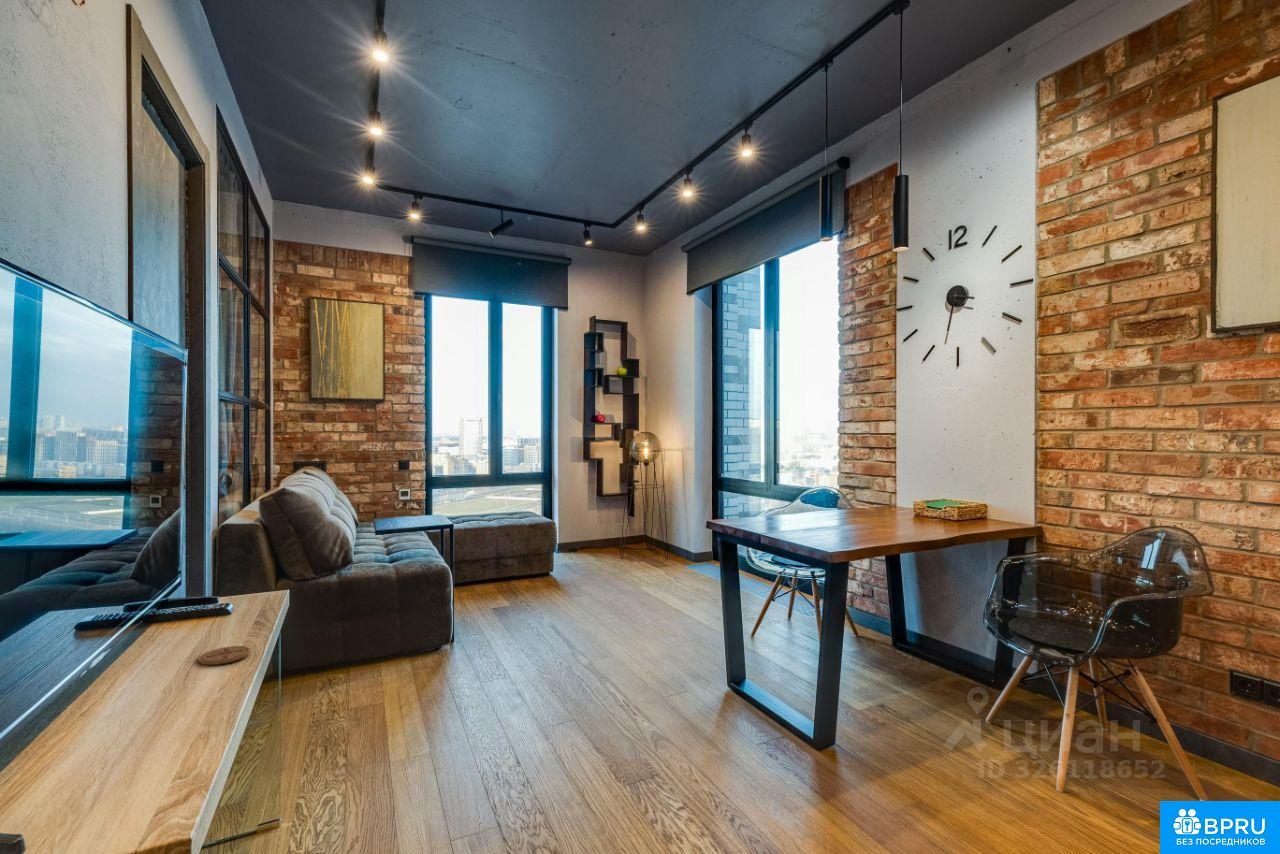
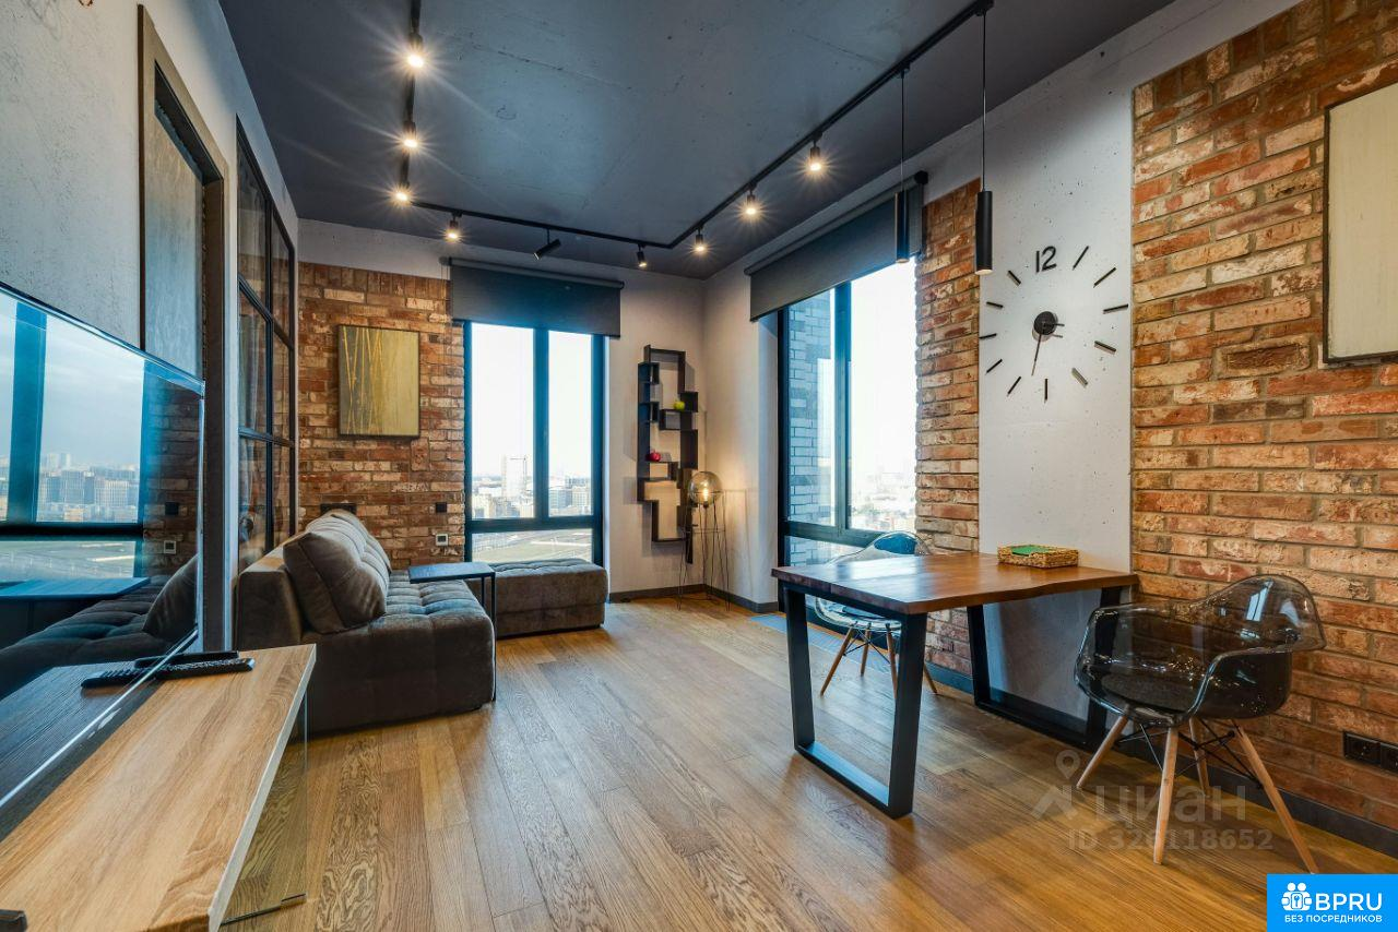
- coaster [197,645,251,666]
